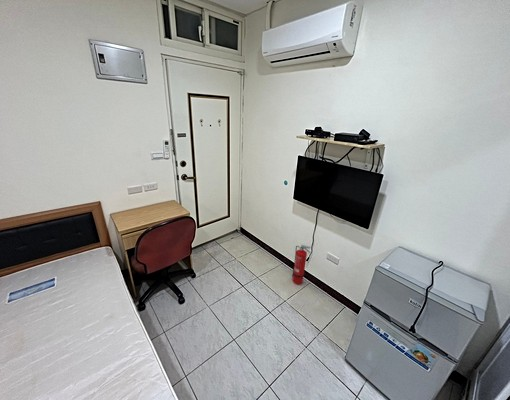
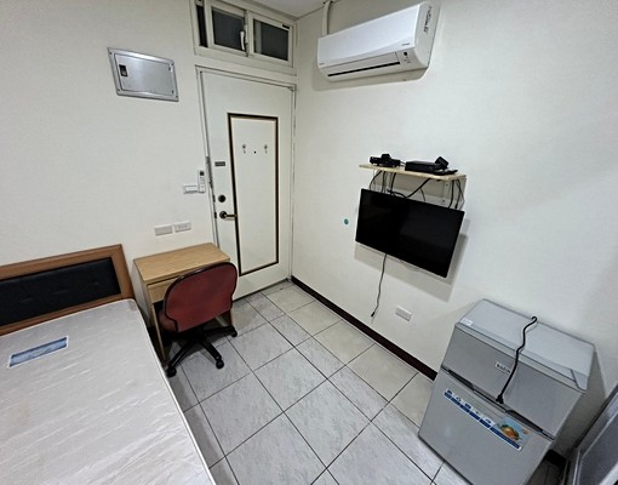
- fire extinguisher [291,244,312,286]
